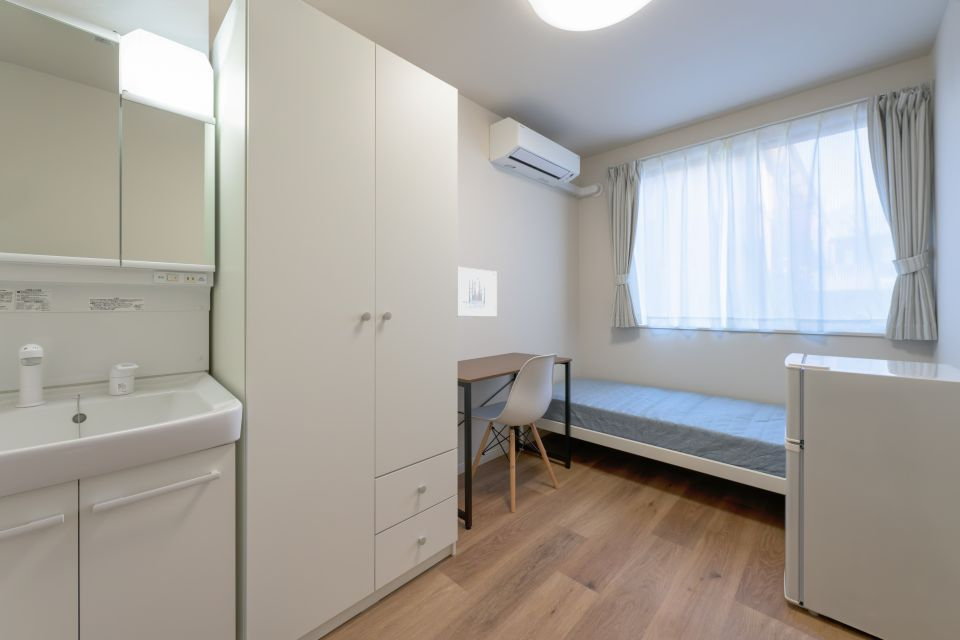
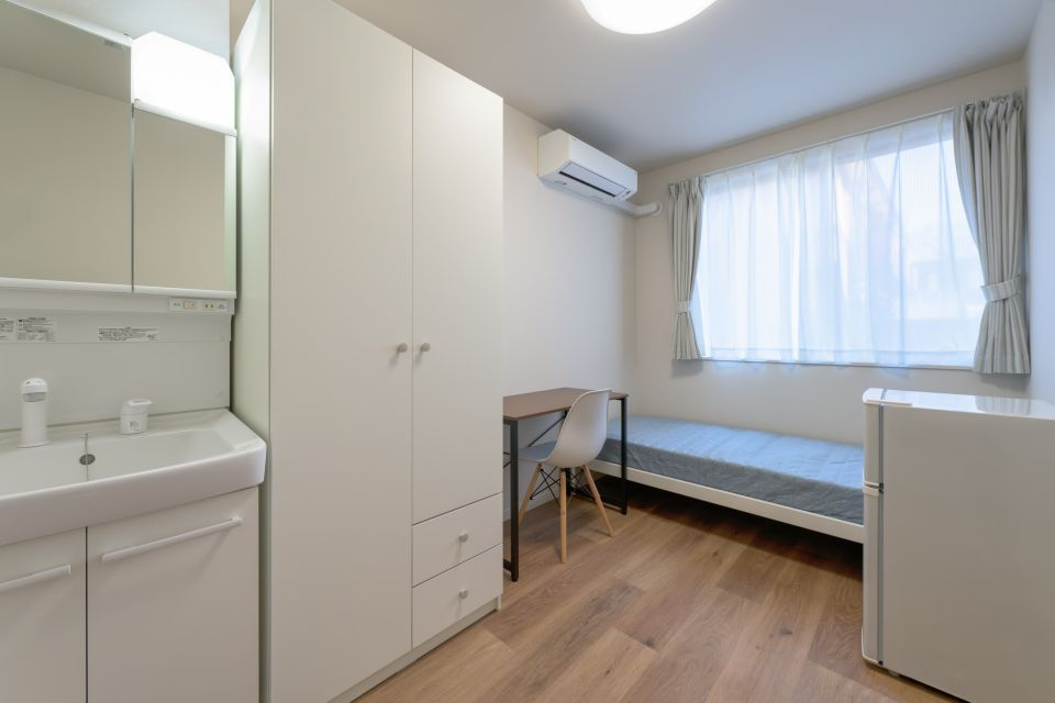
- wall art [457,266,498,318]
